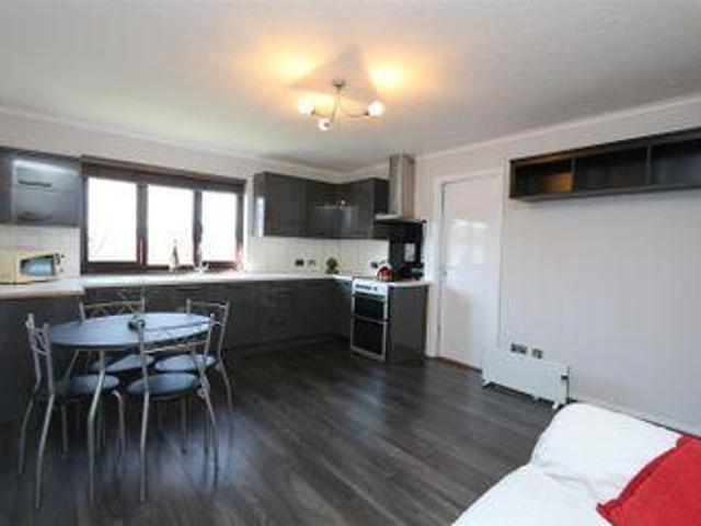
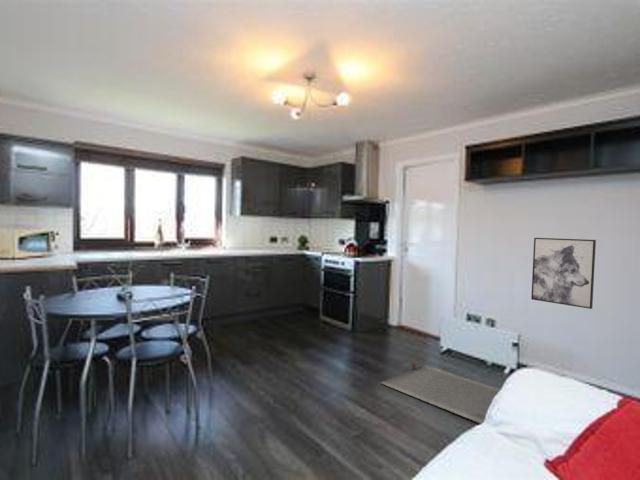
+ door mat [380,360,501,425]
+ wall art [530,237,597,310]
